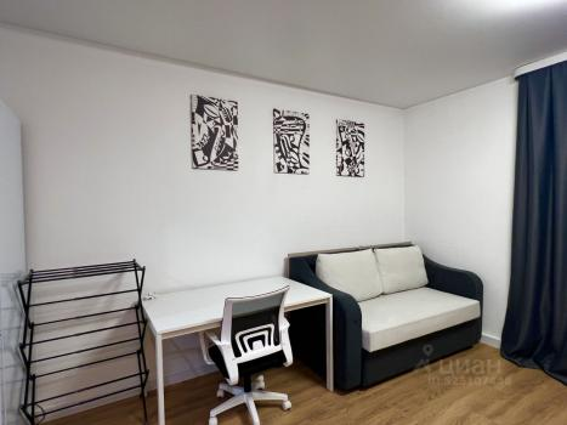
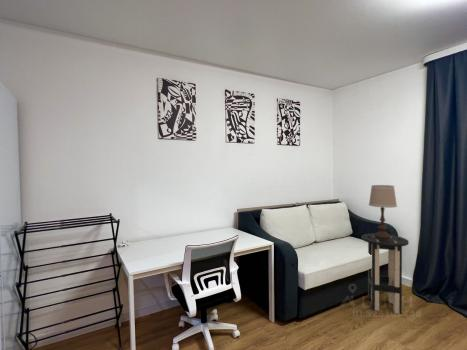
+ bar stool [360,232,410,315]
+ table lamp [368,184,398,238]
